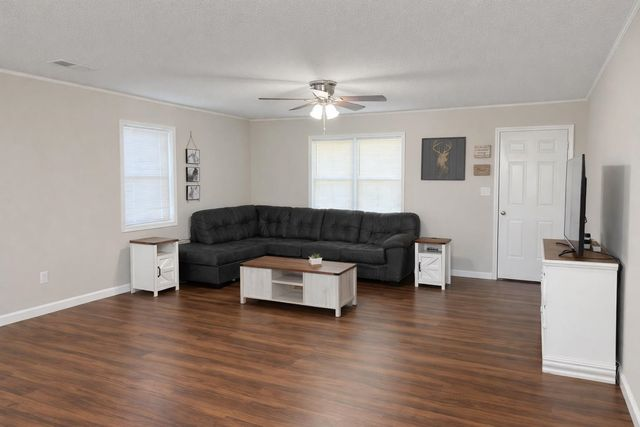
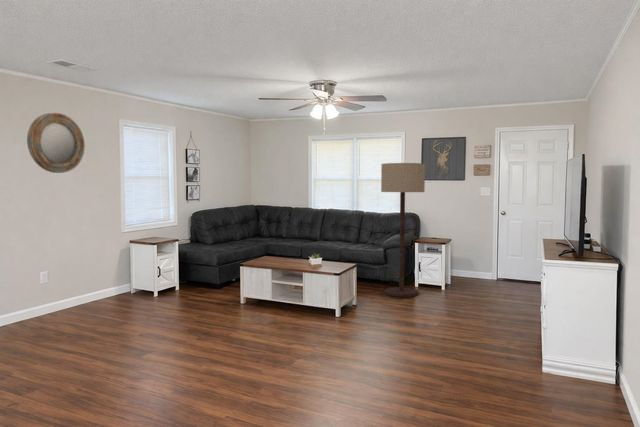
+ floor lamp [380,162,426,298]
+ home mirror [26,112,86,174]
